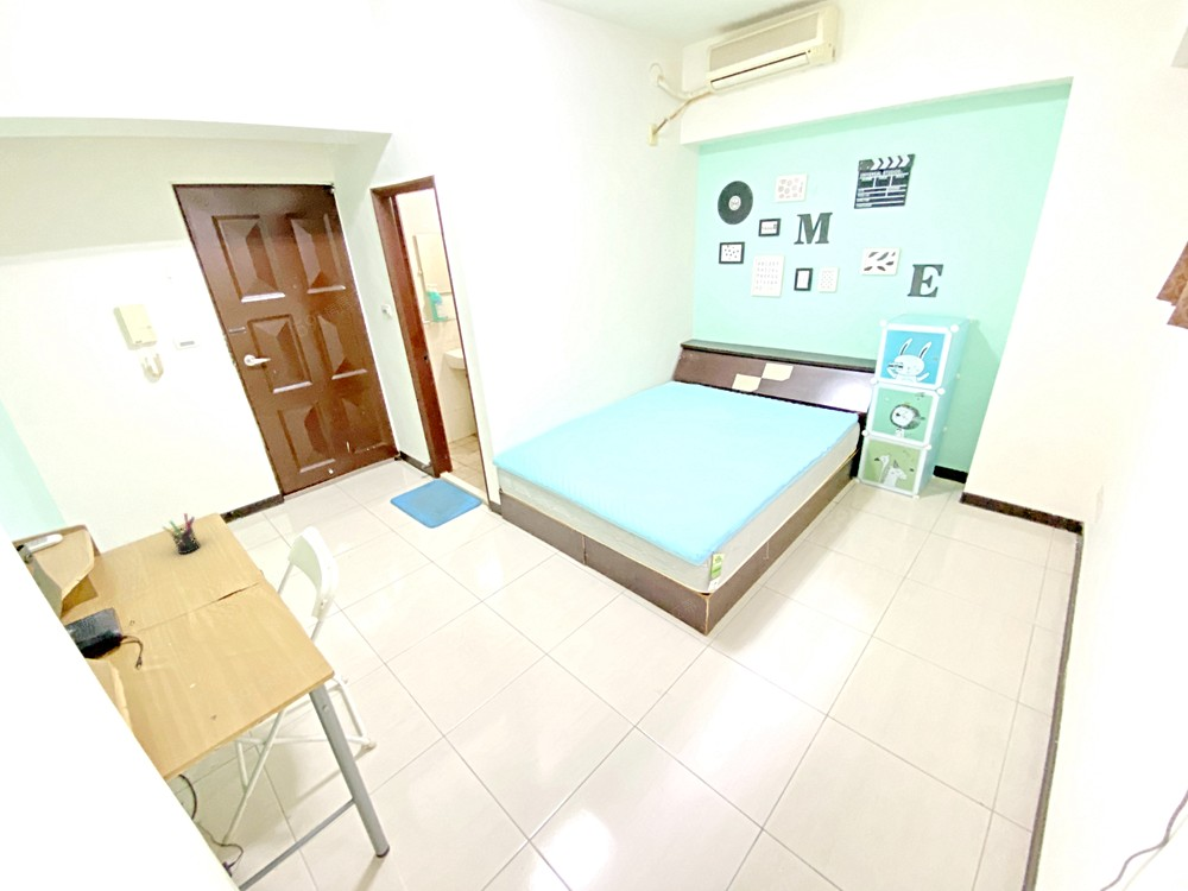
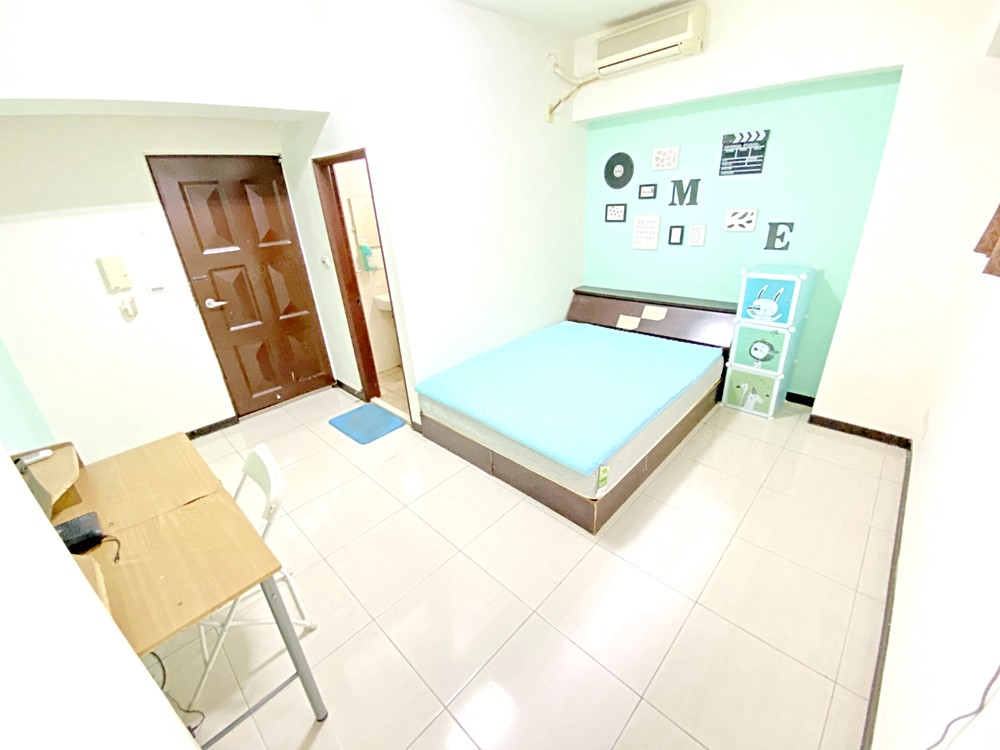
- pen holder [160,512,201,555]
